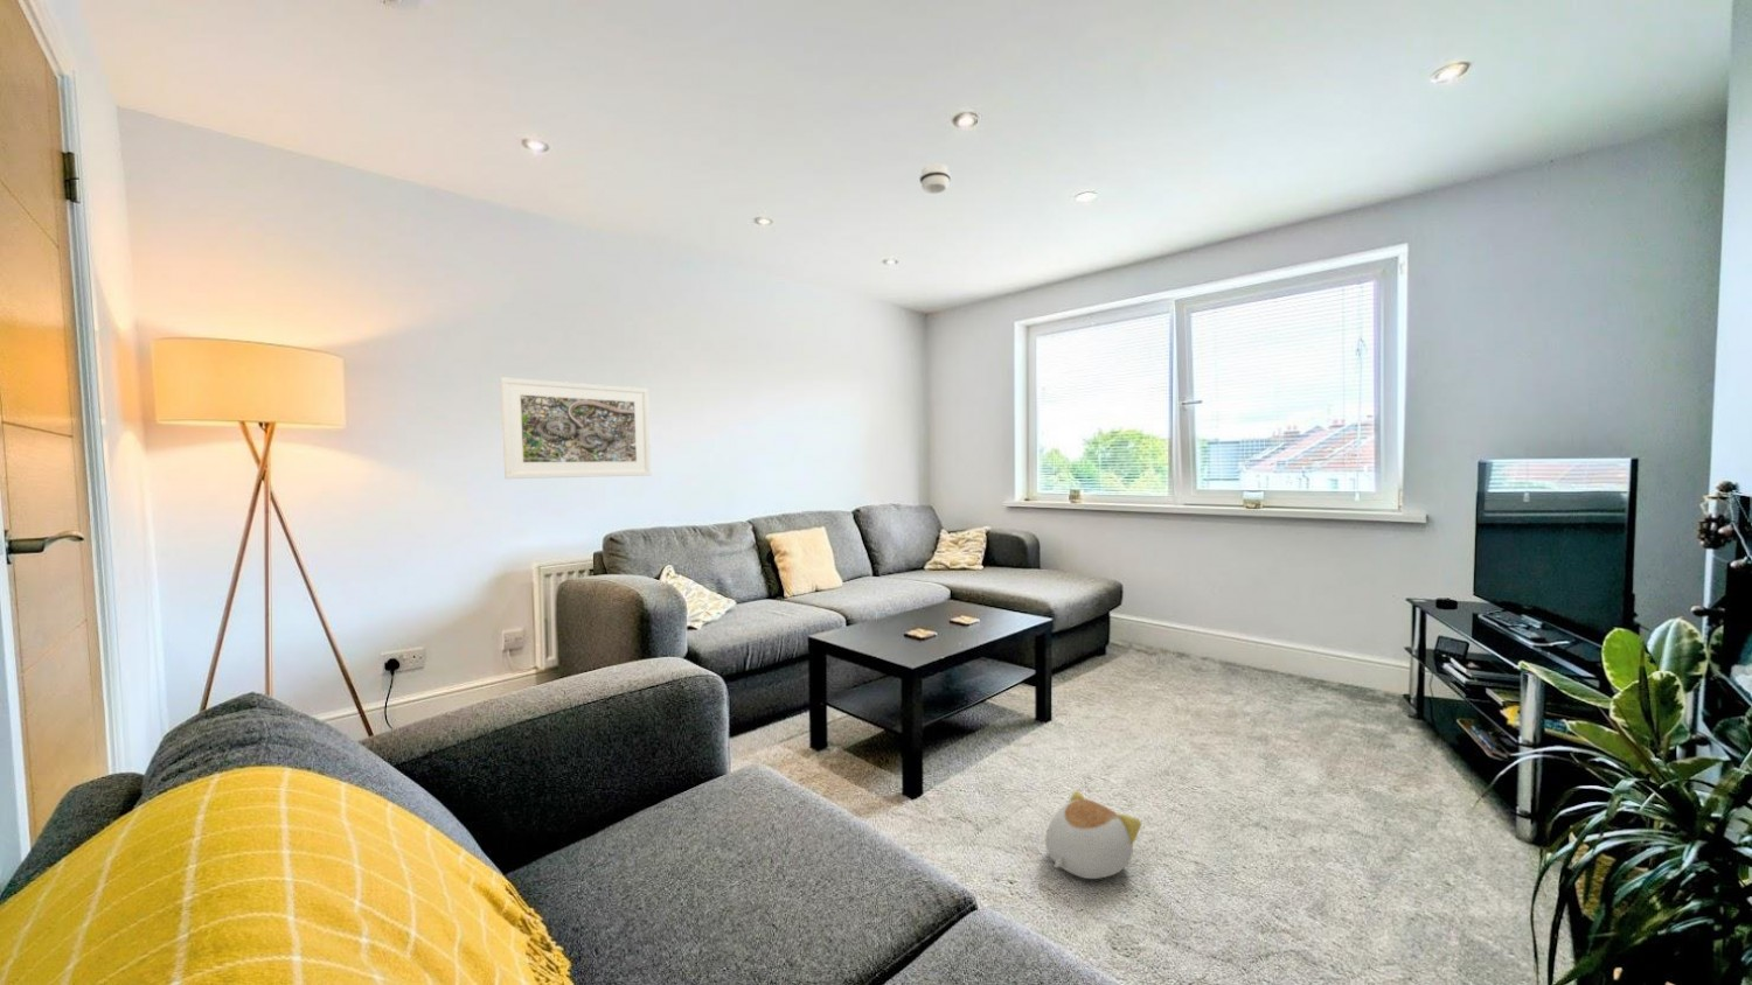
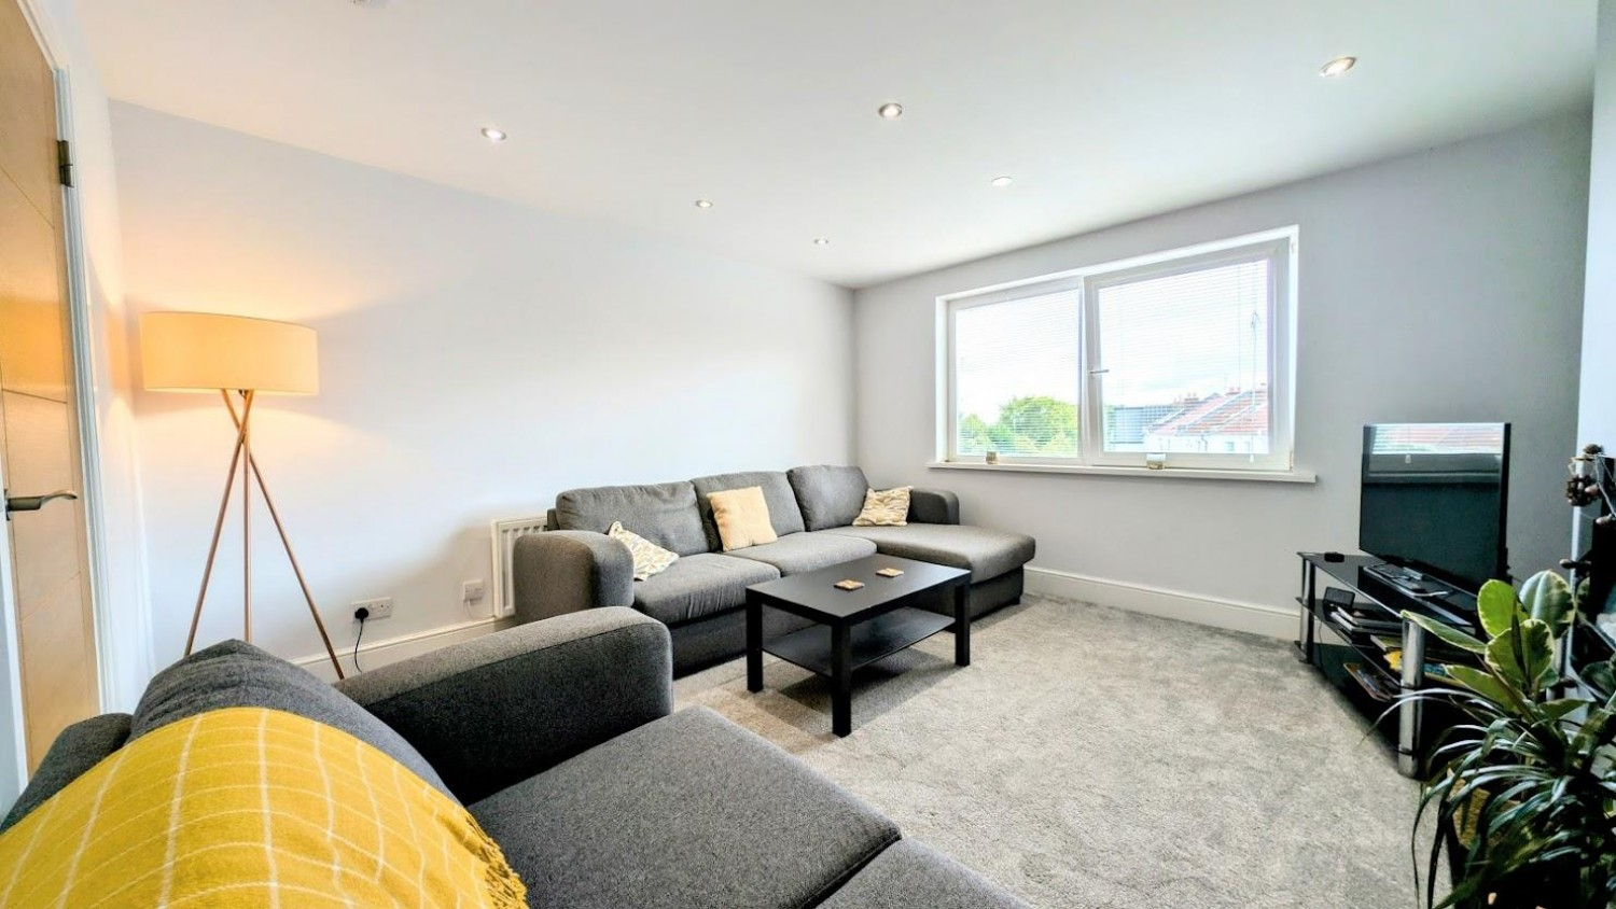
- smoke detector [918,164,952,195]
- plush toy [1044,789,1142,880]
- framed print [499,375,652,480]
